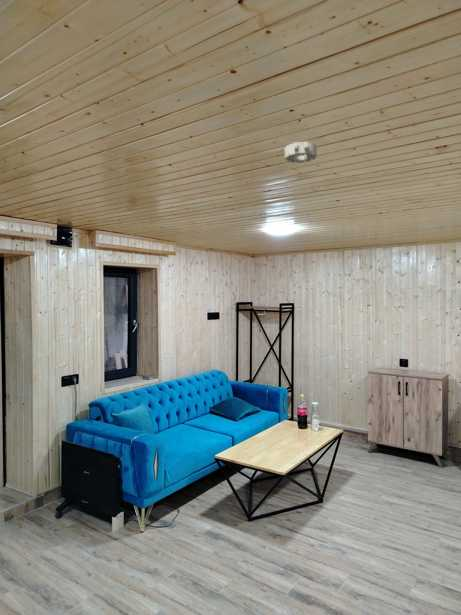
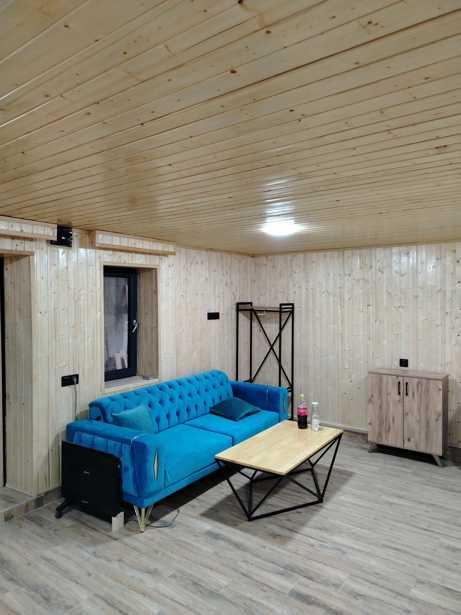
- smoke detector [284,141,318,164]
